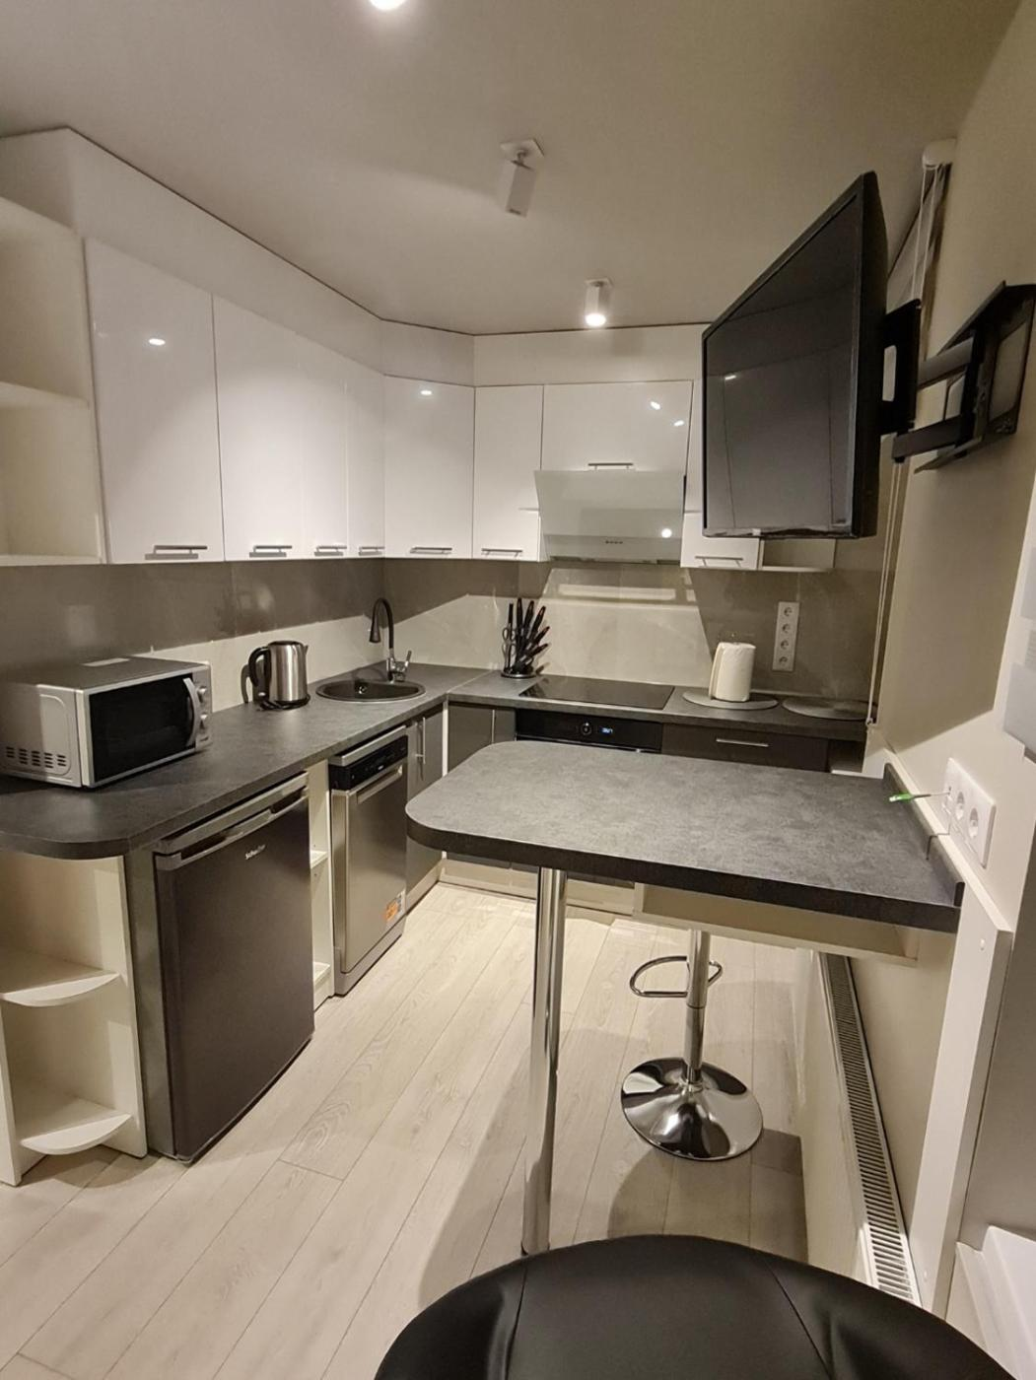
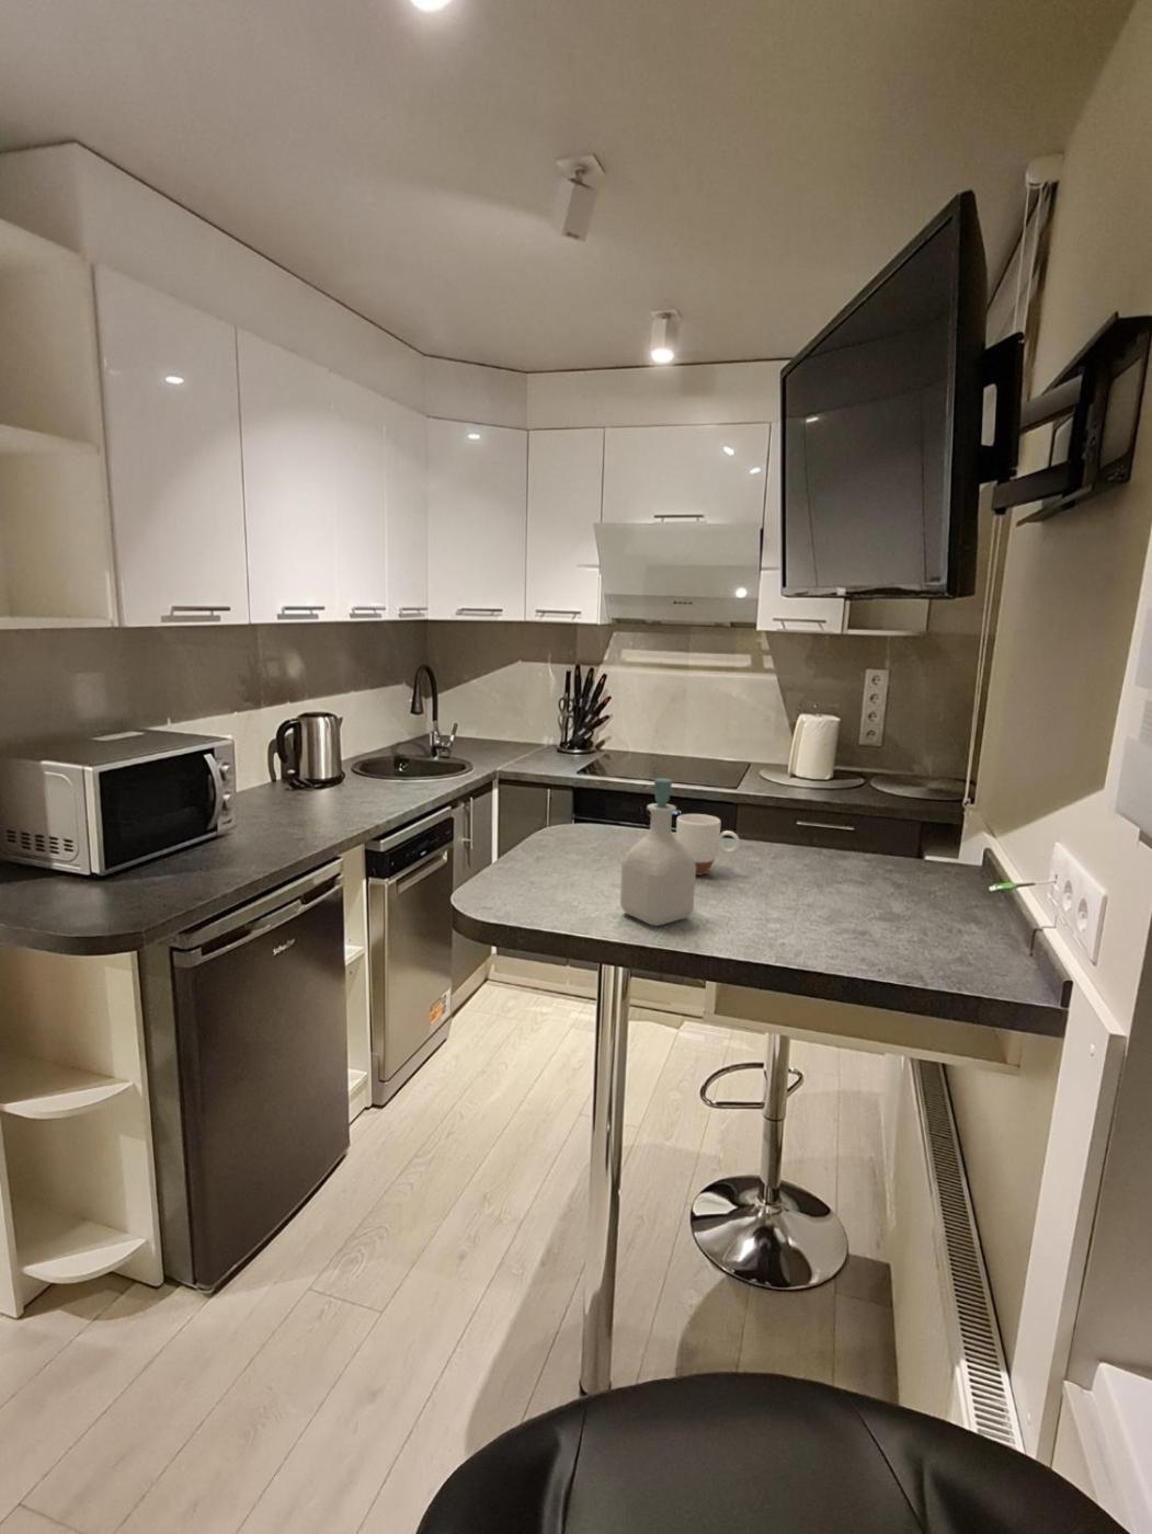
+ mug [675,813,741,877]
+ soap bottle [620,777,697,927]
